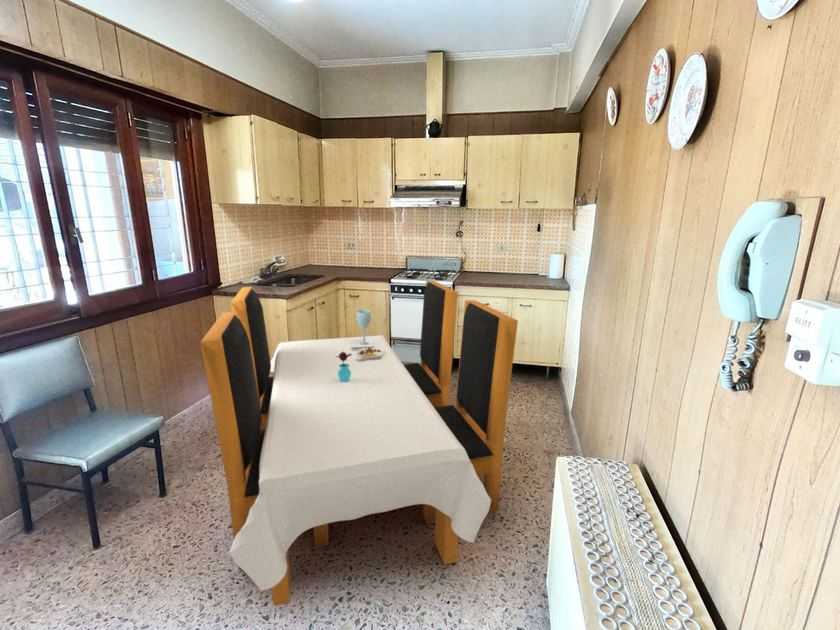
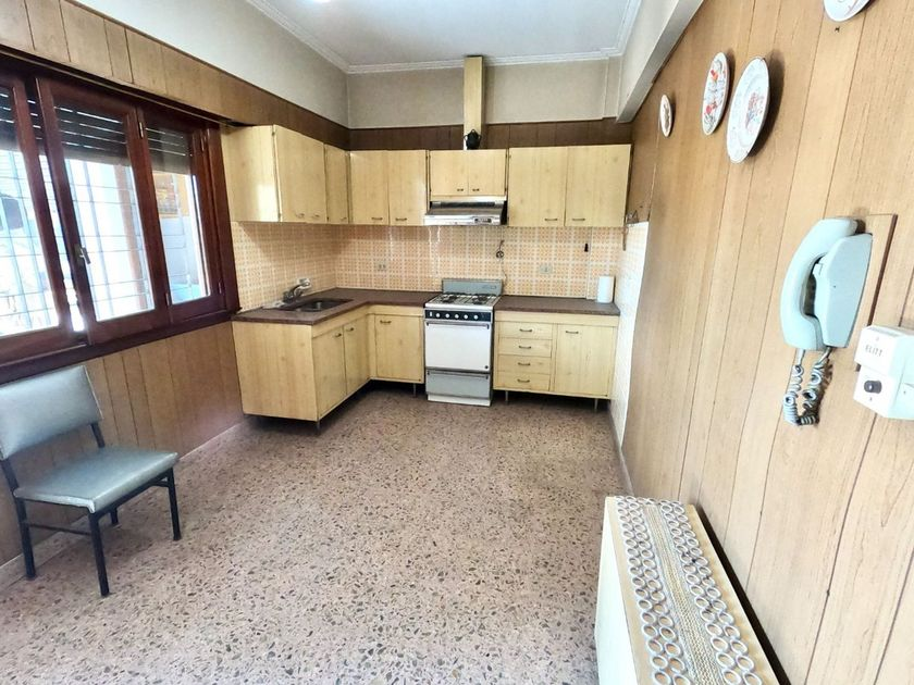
- dining set [199,280,519,607]
